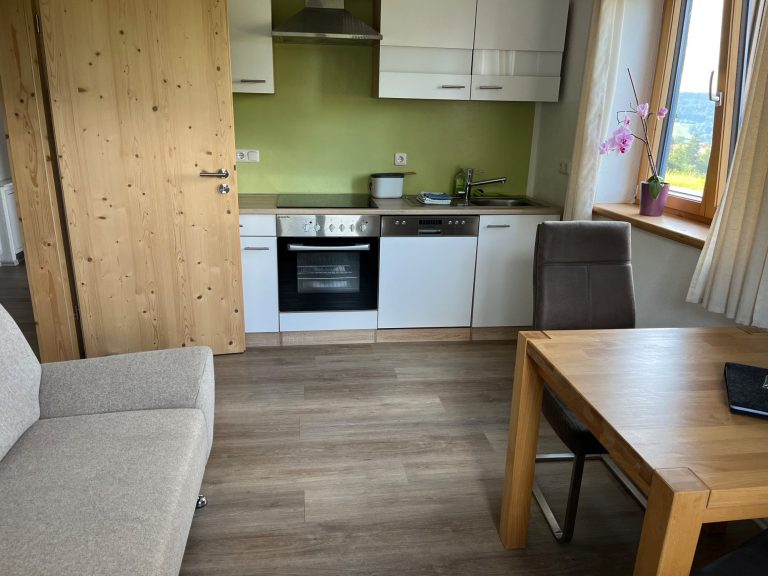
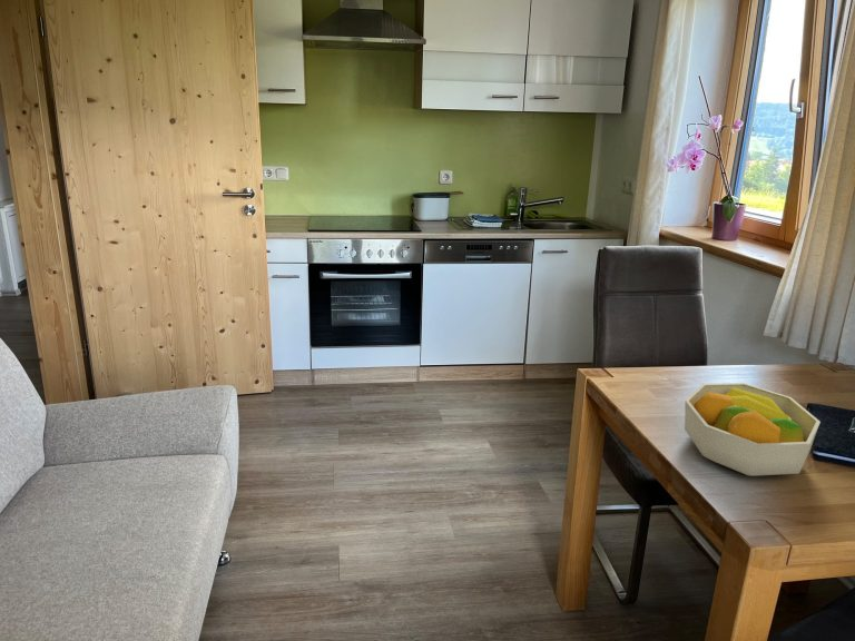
+ fruit bowl [684,382,822,477]
